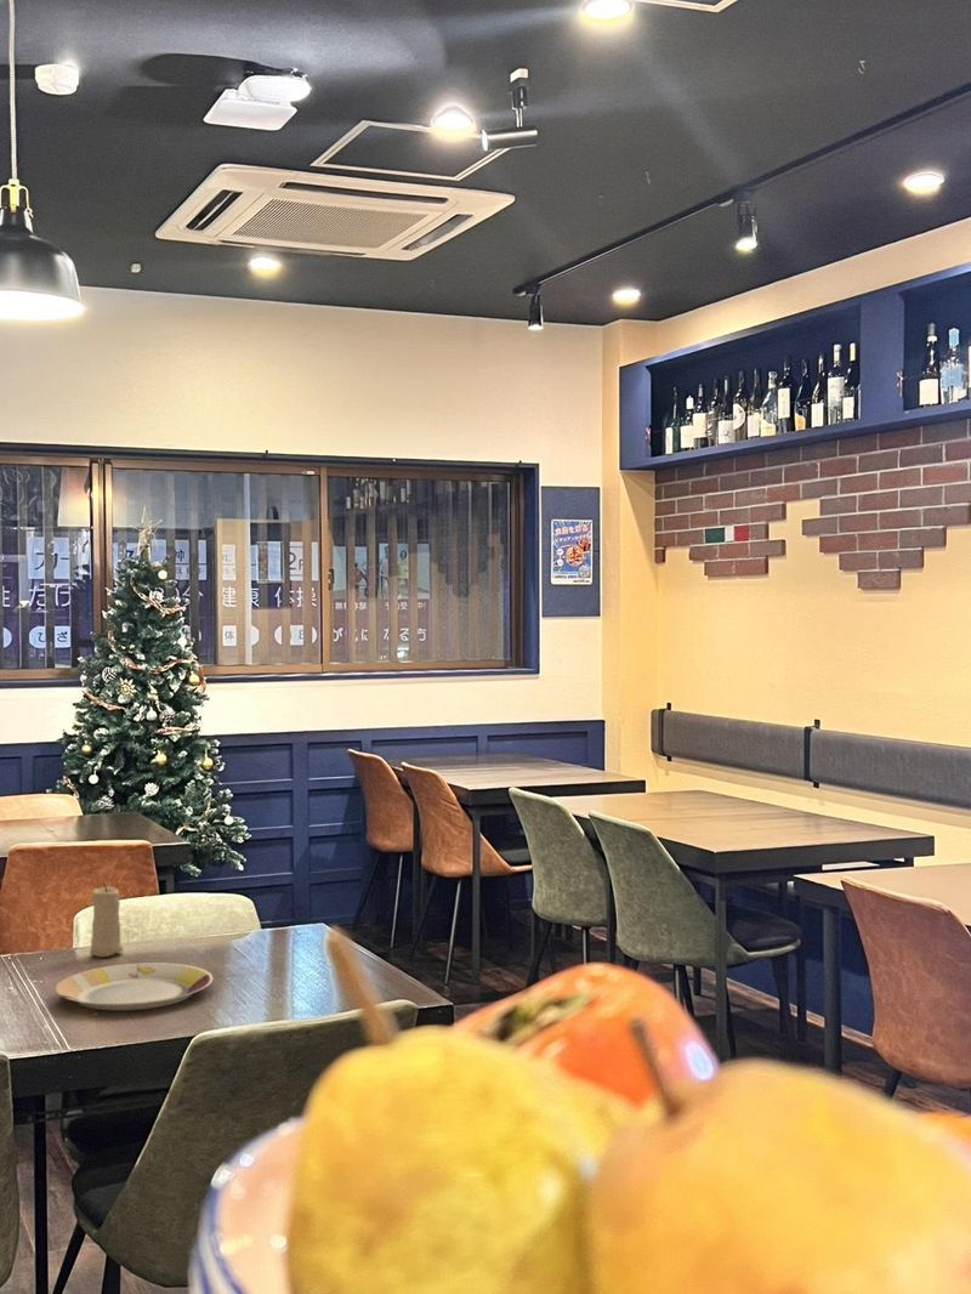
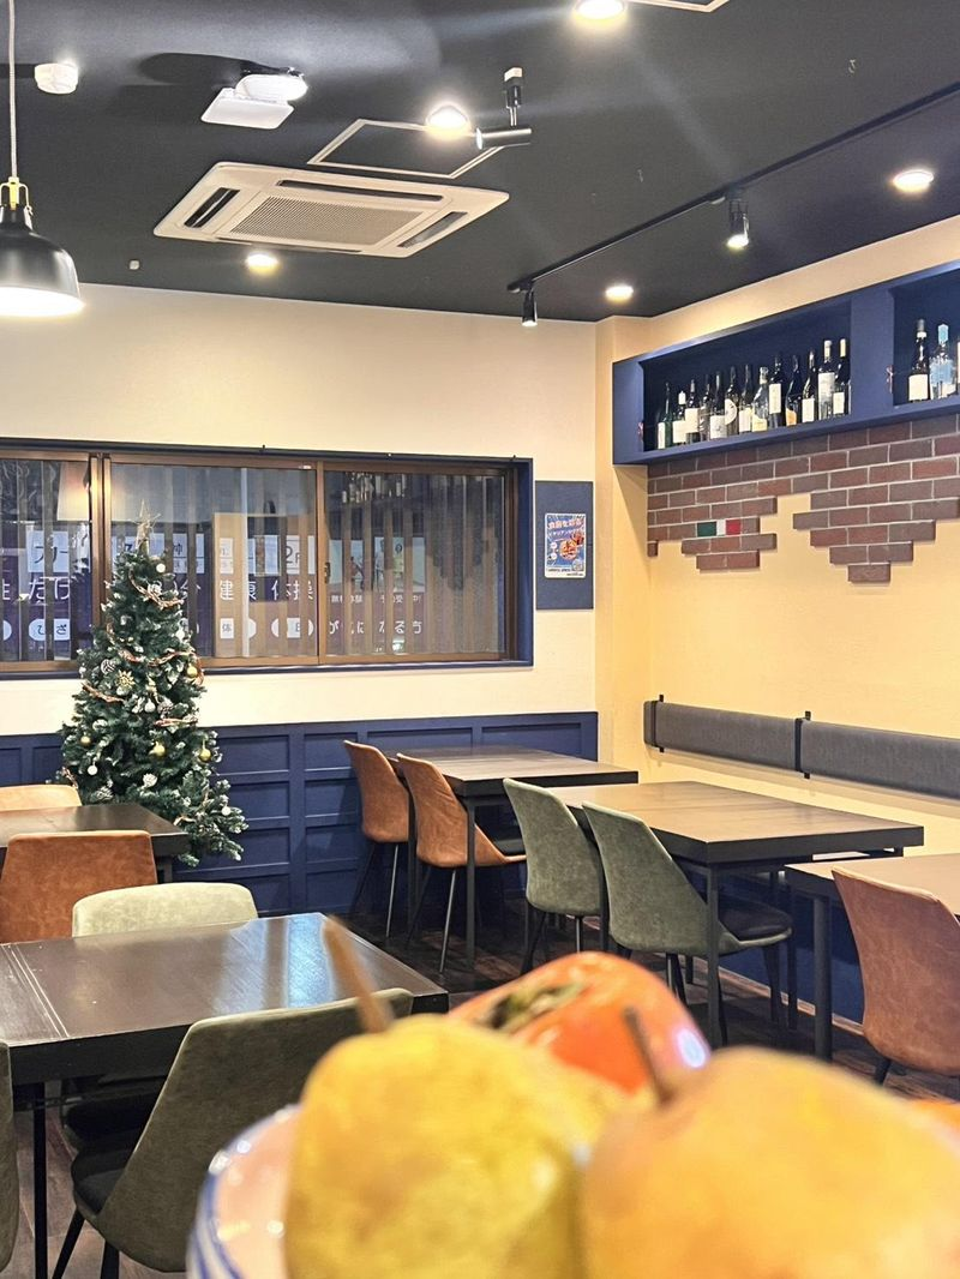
- candle [89,881,125,958]
- plate [55,961,214,1012]
